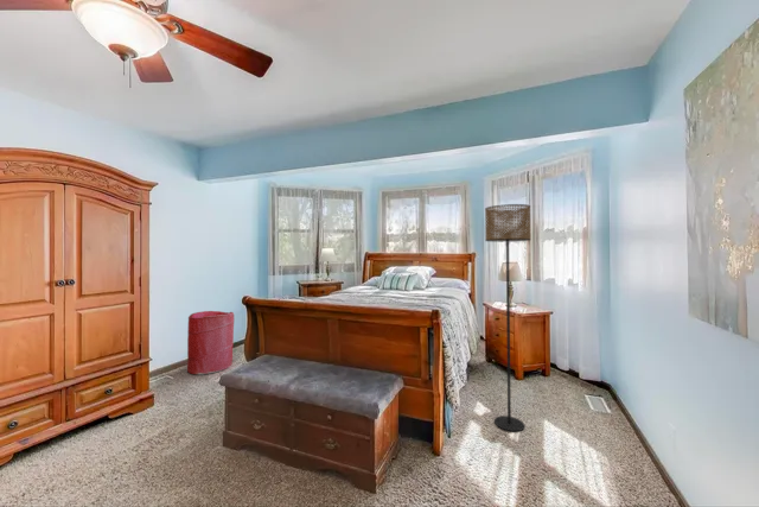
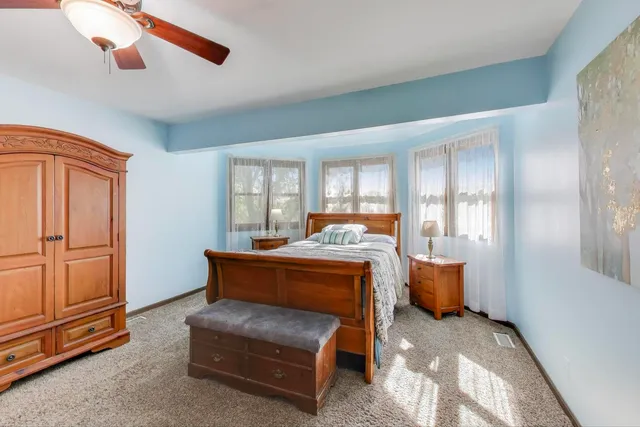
- floor lamp [484,203,532,432]
- laundry hamper [186,310,235,375]
